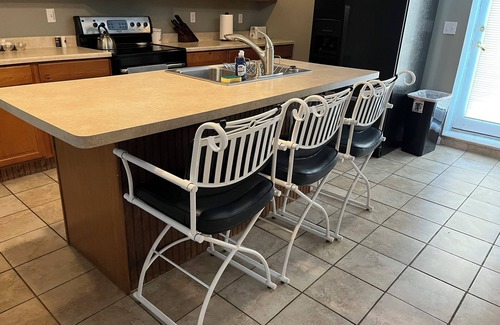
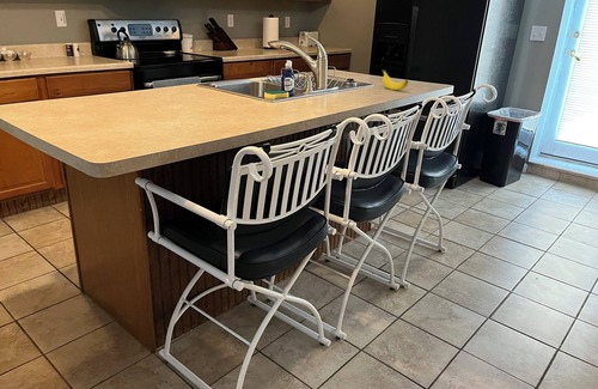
+ banana [380,68,409,91]
